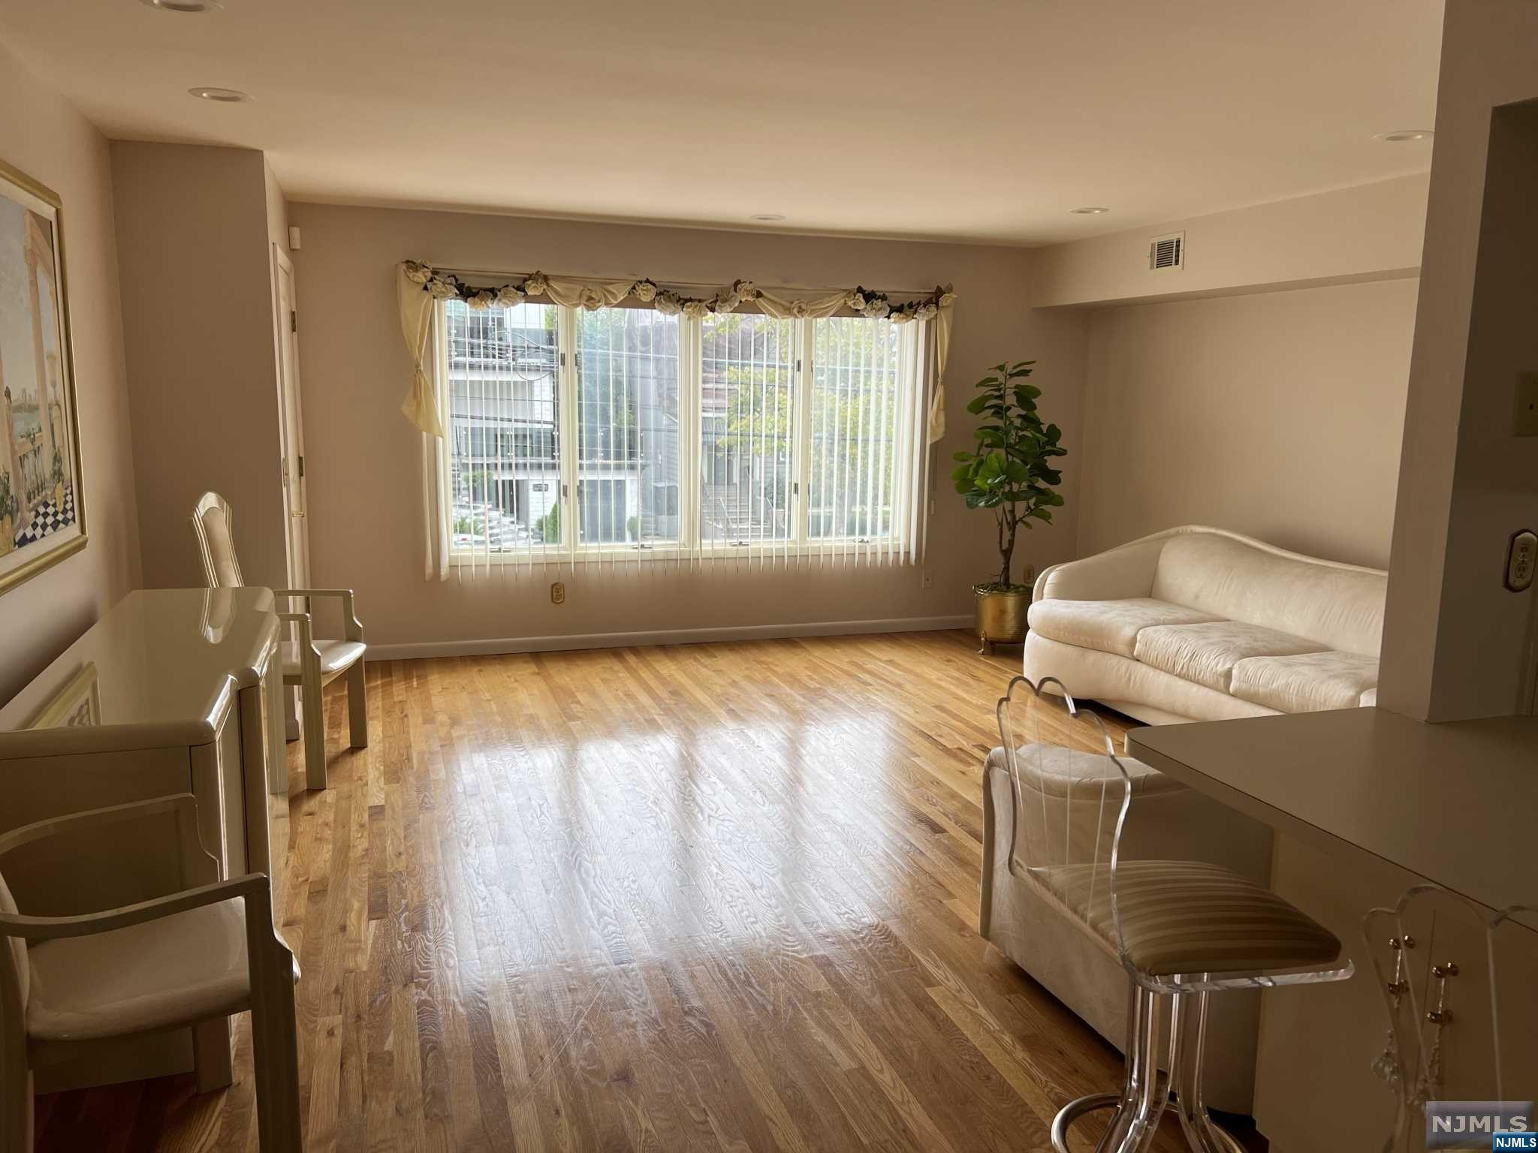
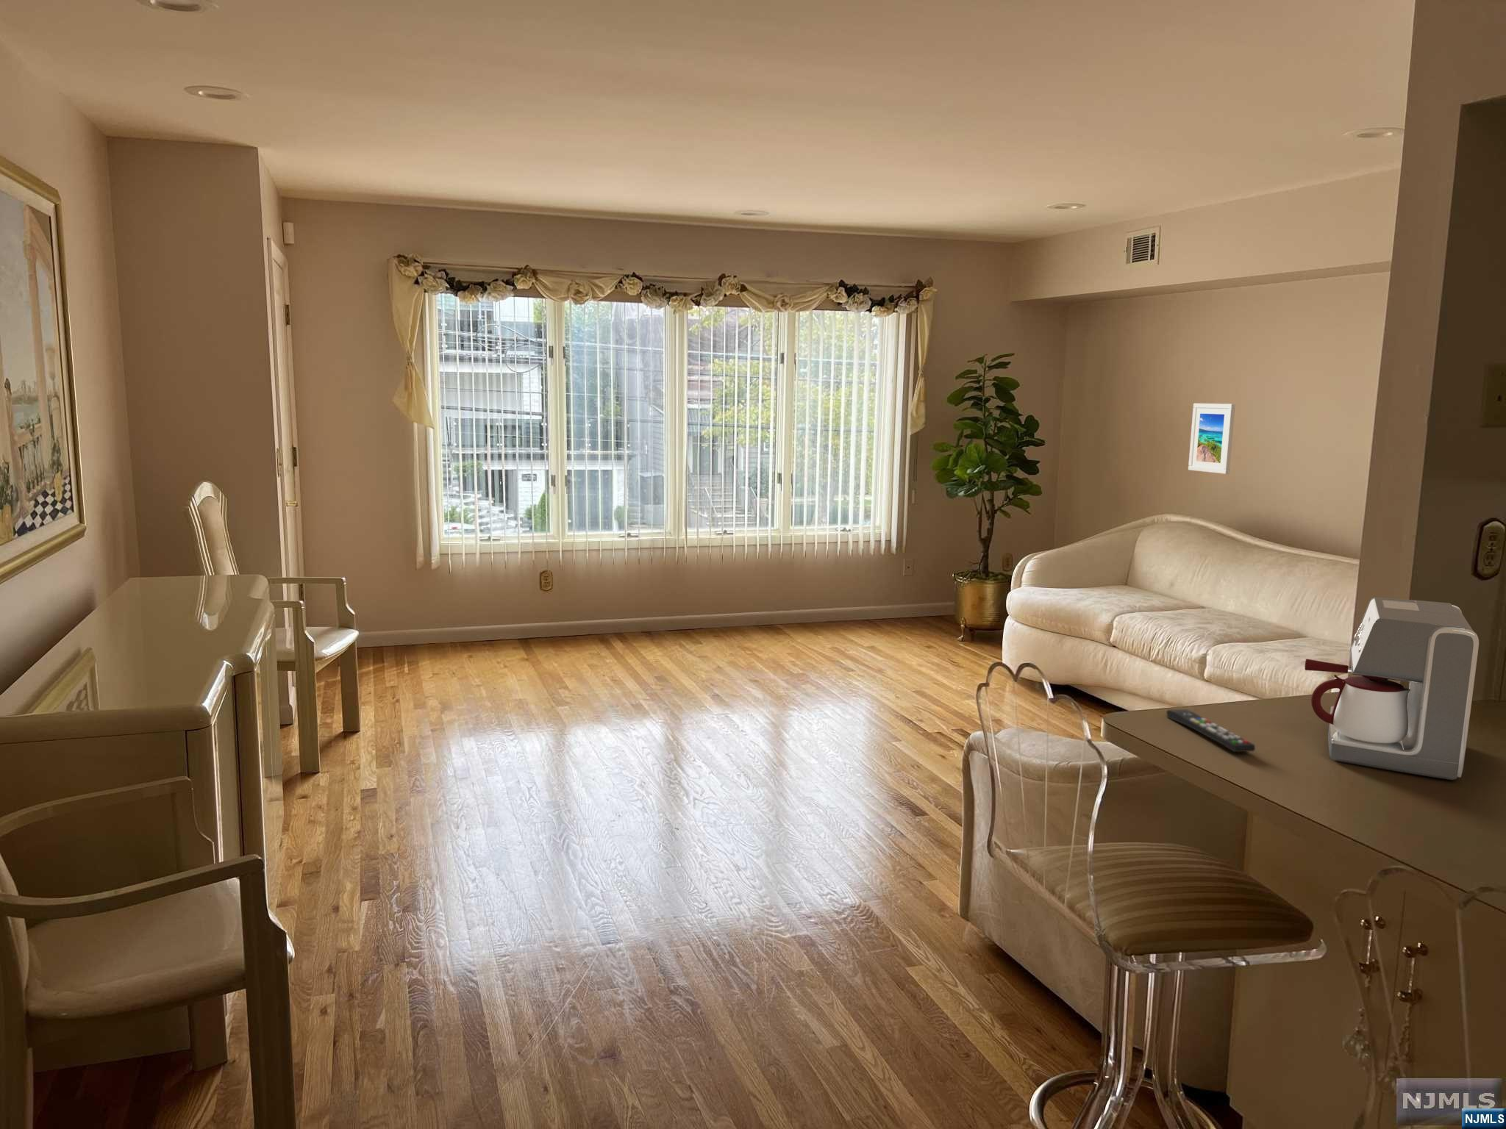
+ remote control [1166,708,1256,753]
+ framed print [1187,403,1236,474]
+ coffee maker [1303,597,1480,780]
